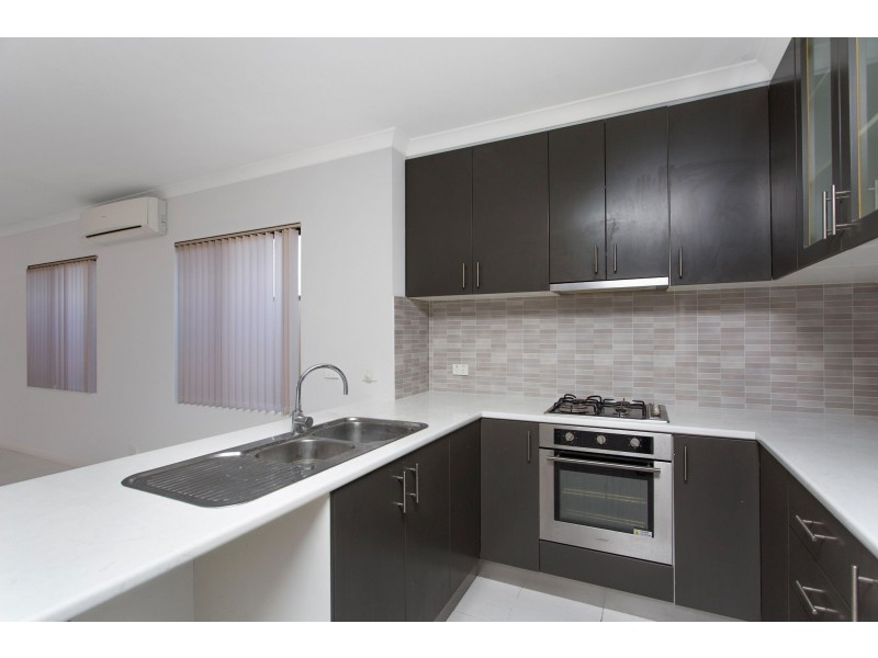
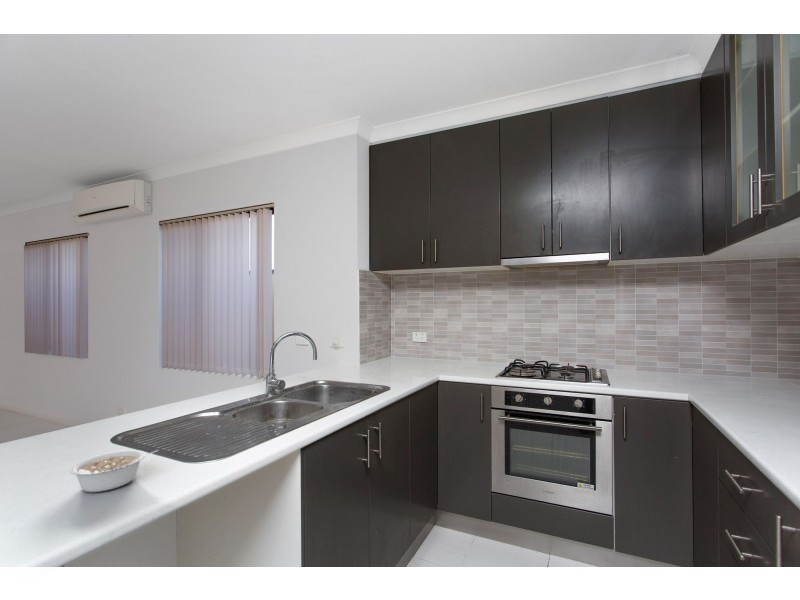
+ legume [68,448,160,493]
